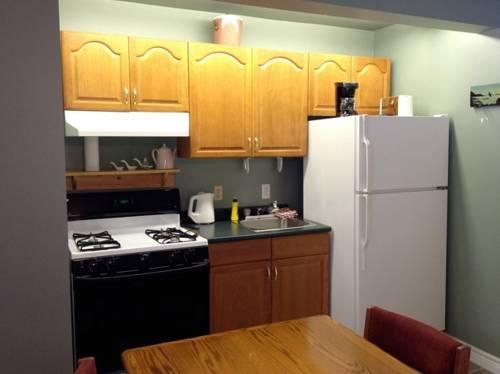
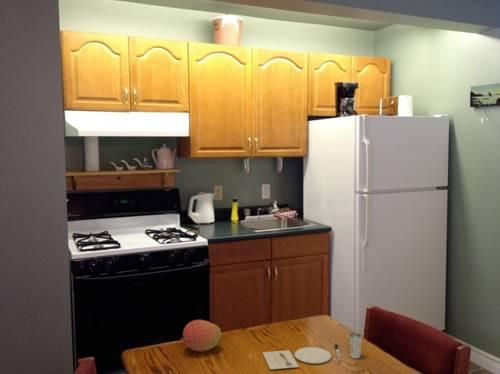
+ placemat [261,332,363,370]
+ fruit [180,319,223,353]
